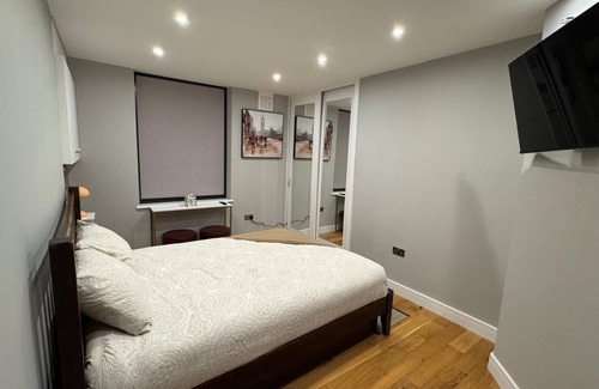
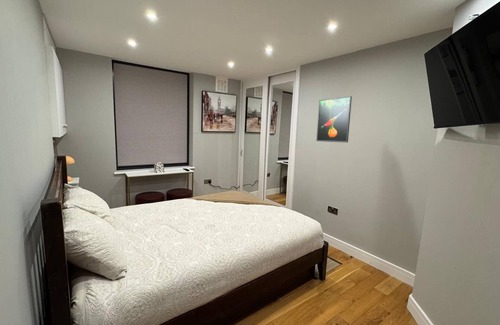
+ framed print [316,95,353,144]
